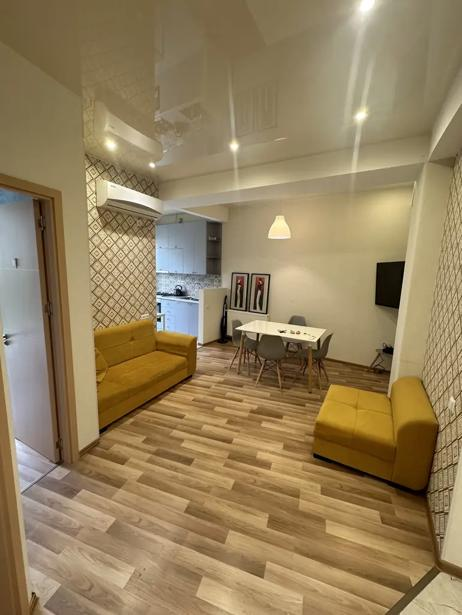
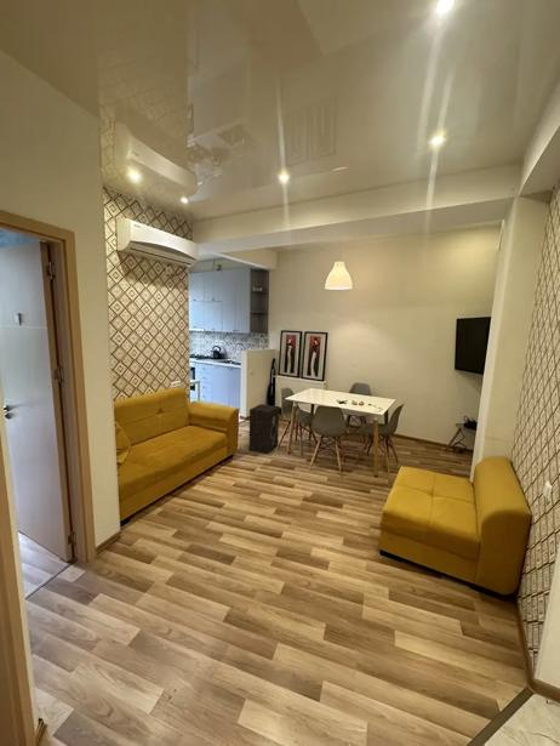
+ speaker [248,403,280,455]
